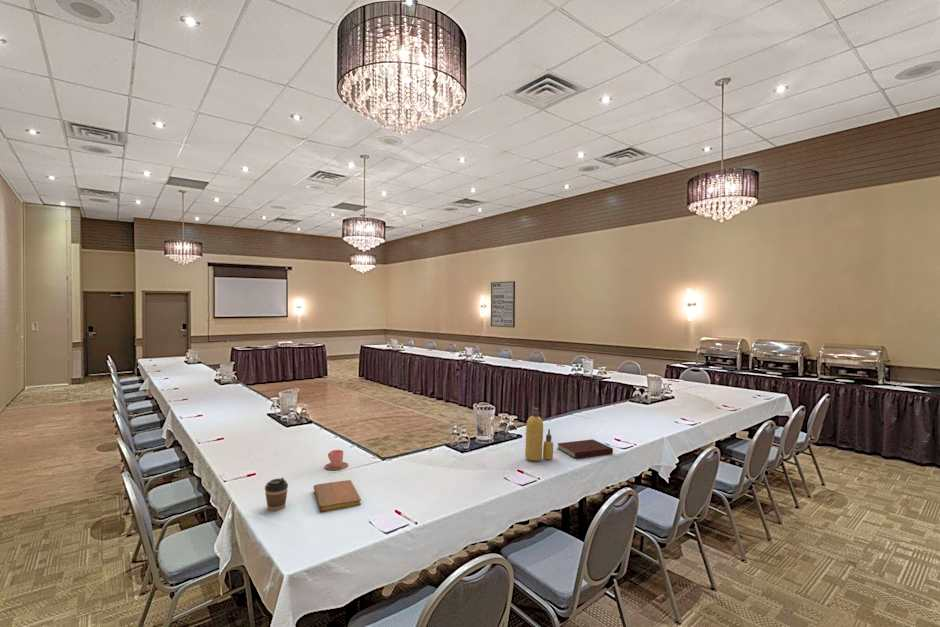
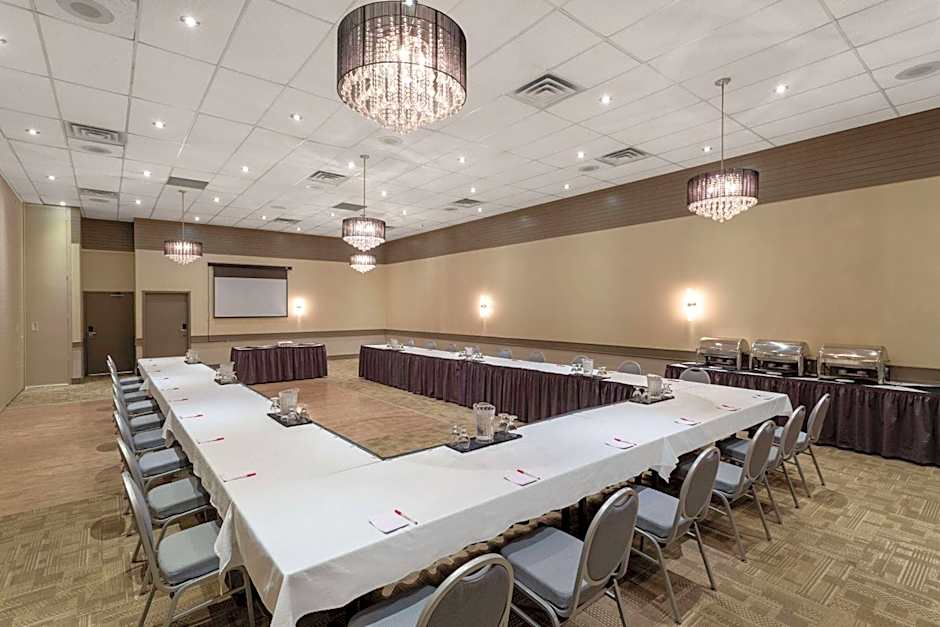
- notebook [556,438,614,459]
- bottle [524,407,554,462]
- cup [324,449,349,471]
- wall art [490,280,516,329]
- notebook [313,479,362,513]
- coffee cup [264,477,289,512]
